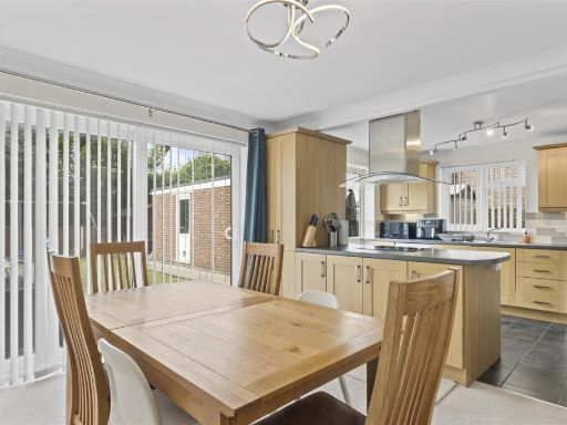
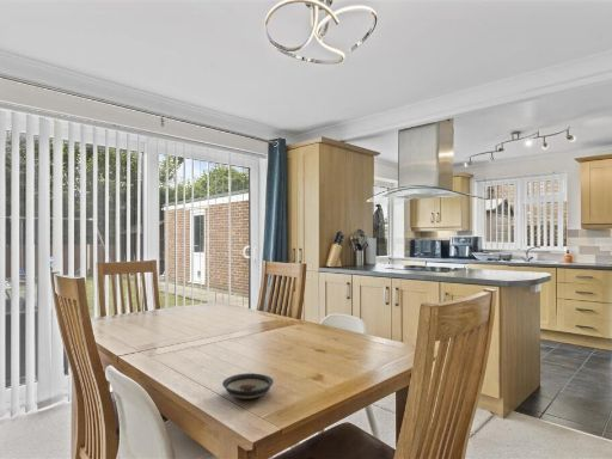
+ saucer [221,372,275,400]
